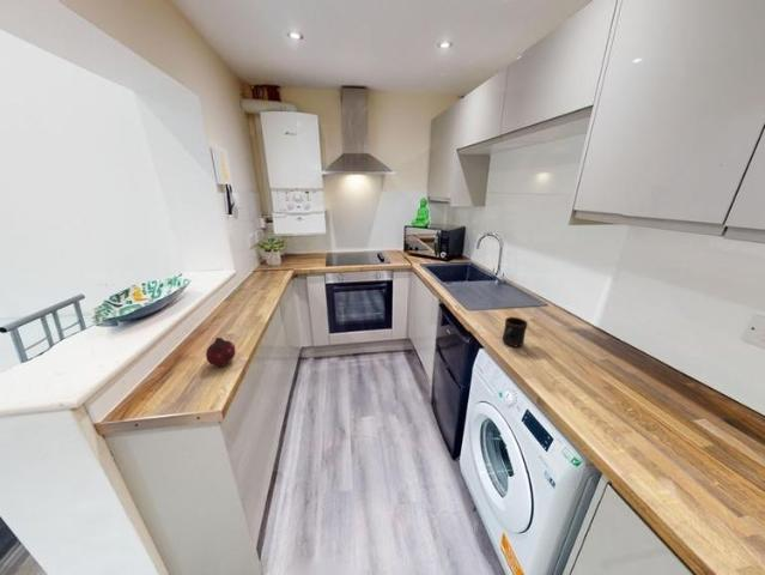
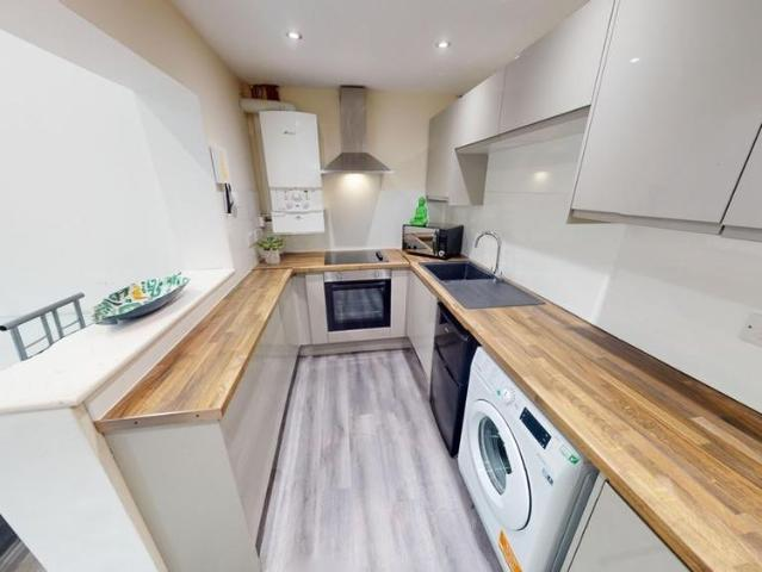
- mug [502,316,529,347]
- fruit [205,337,236,367]
